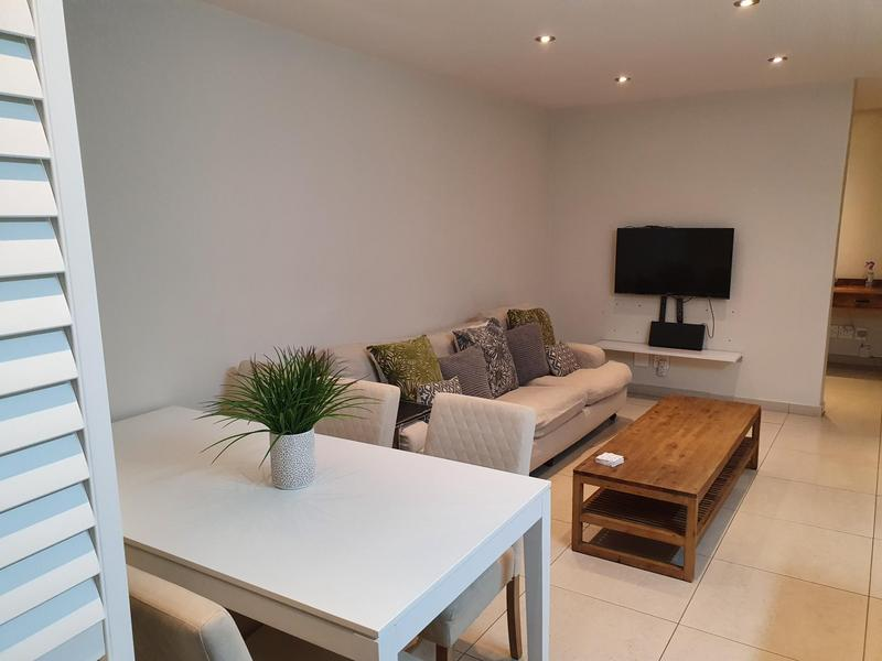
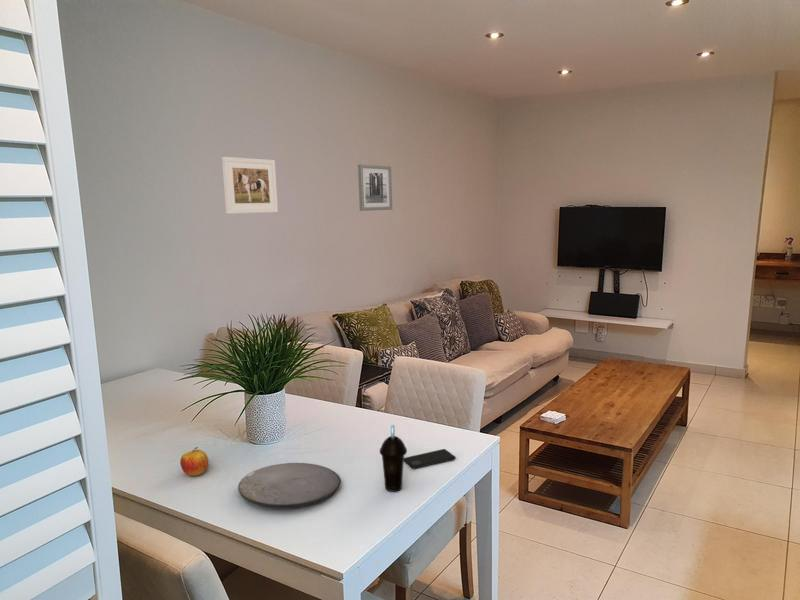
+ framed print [221,156,279,215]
+ wall art [357,163,393,212]
+ plate [237,462,342,508]
+ smartphone [404,448,457,470]
+ cup [379,424,408,493]
+ apple [179,446,209,477]
